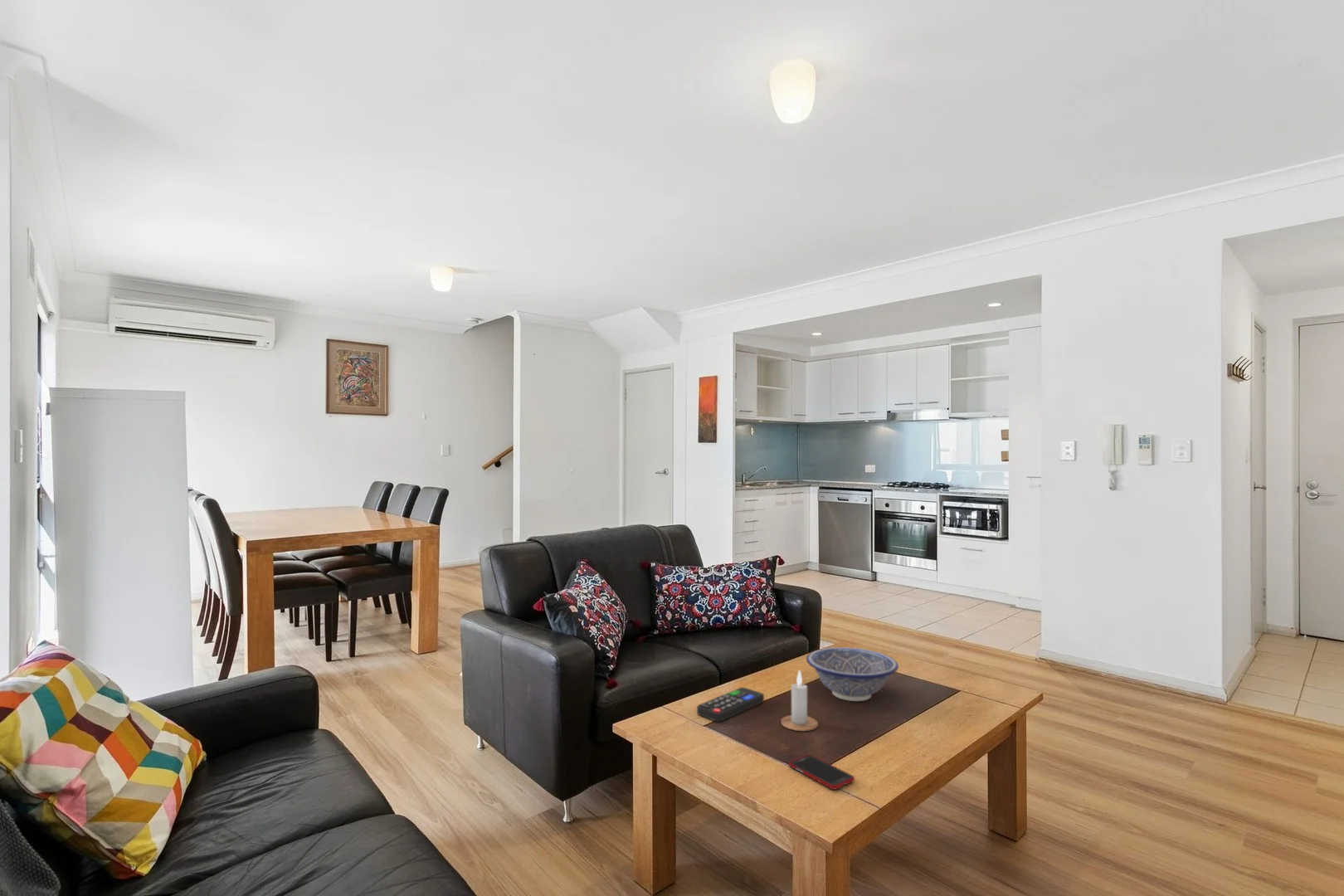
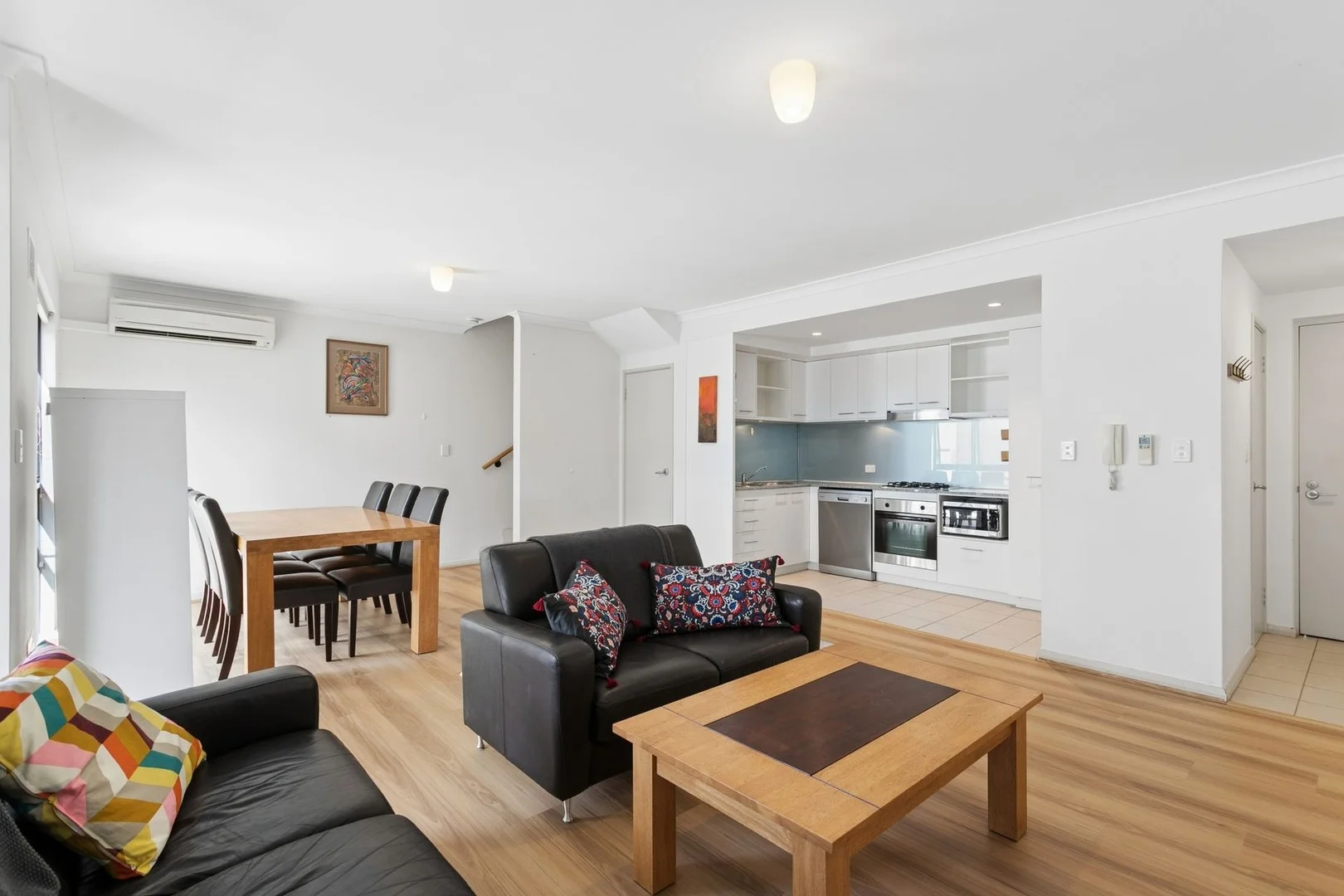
- cell phone [788,754,855,791]
- remote control [696,686,765,723]
- decorative bowl [806,646,899,702]
- candle [780,670,819,732]
